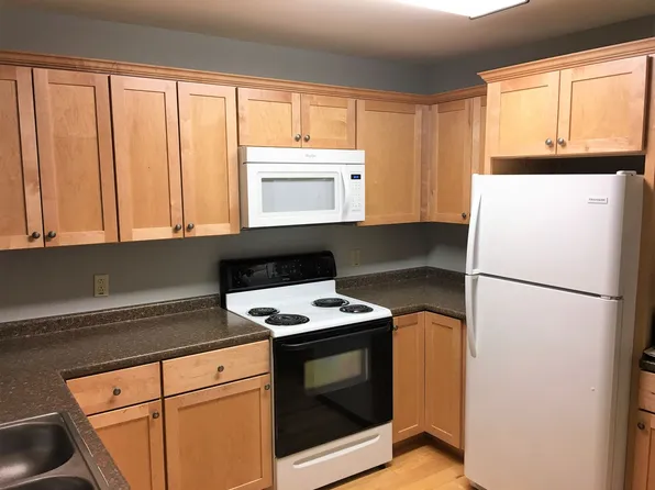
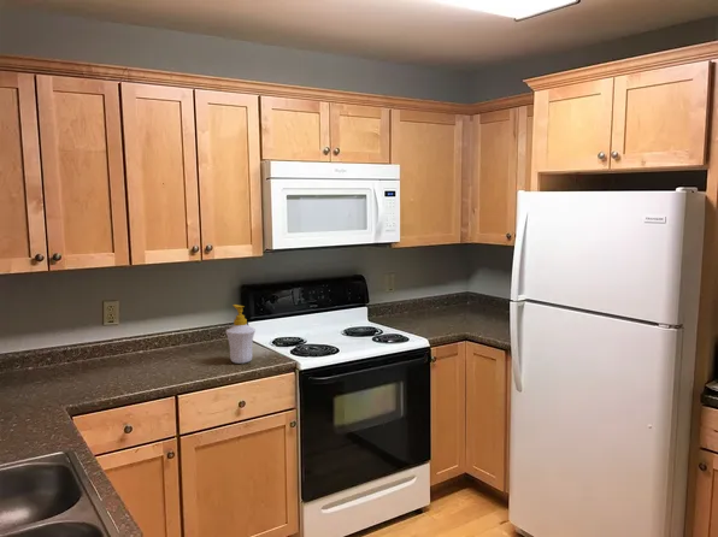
+ soap bottle [224,303,257,365]
